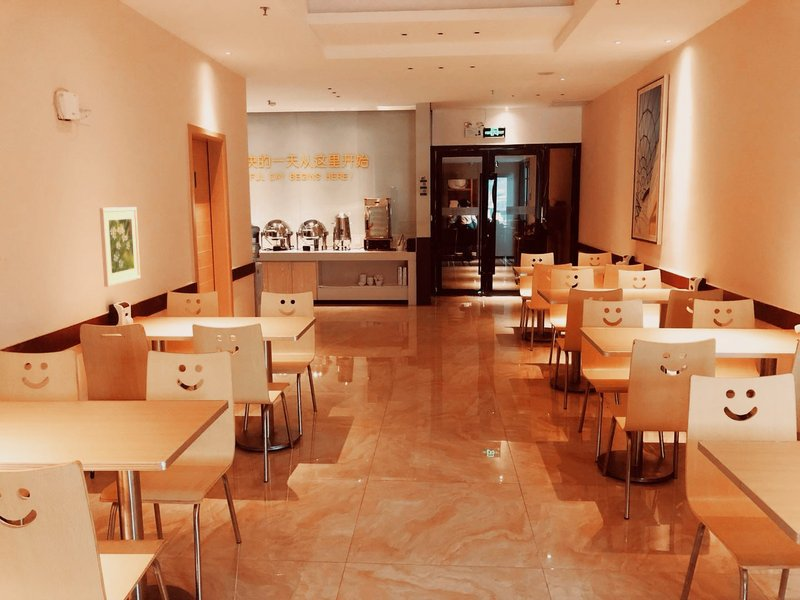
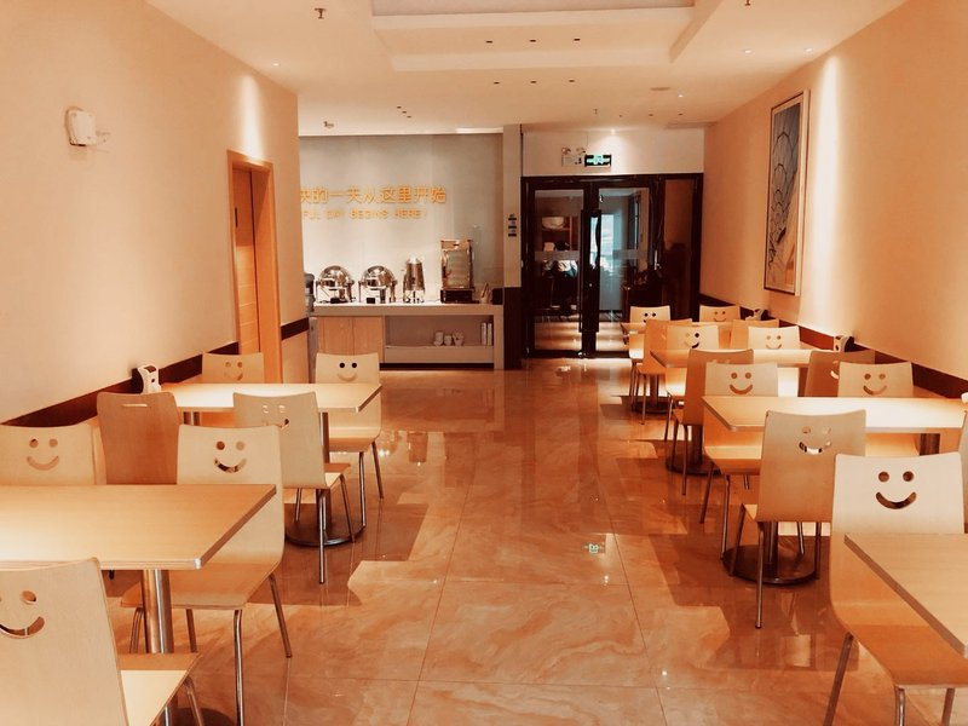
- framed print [99,206,141,288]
